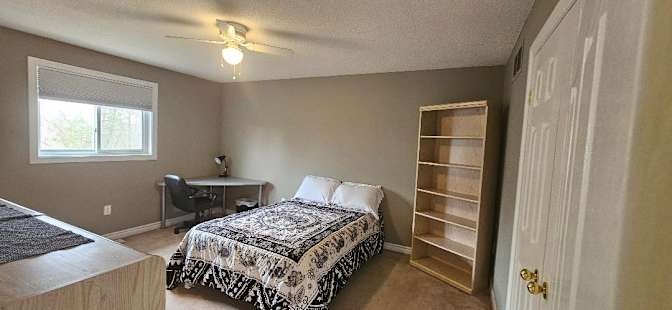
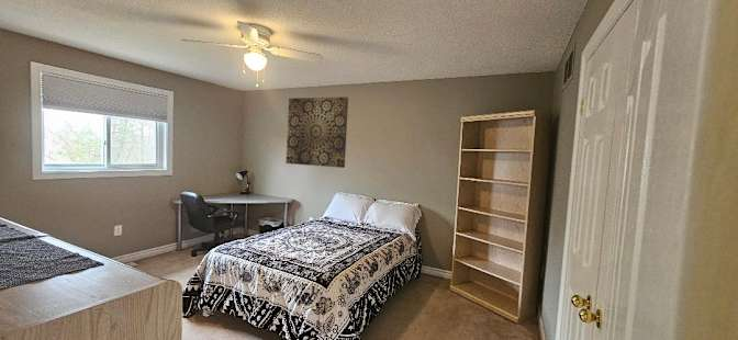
+ wall art [284,97,349,169]
